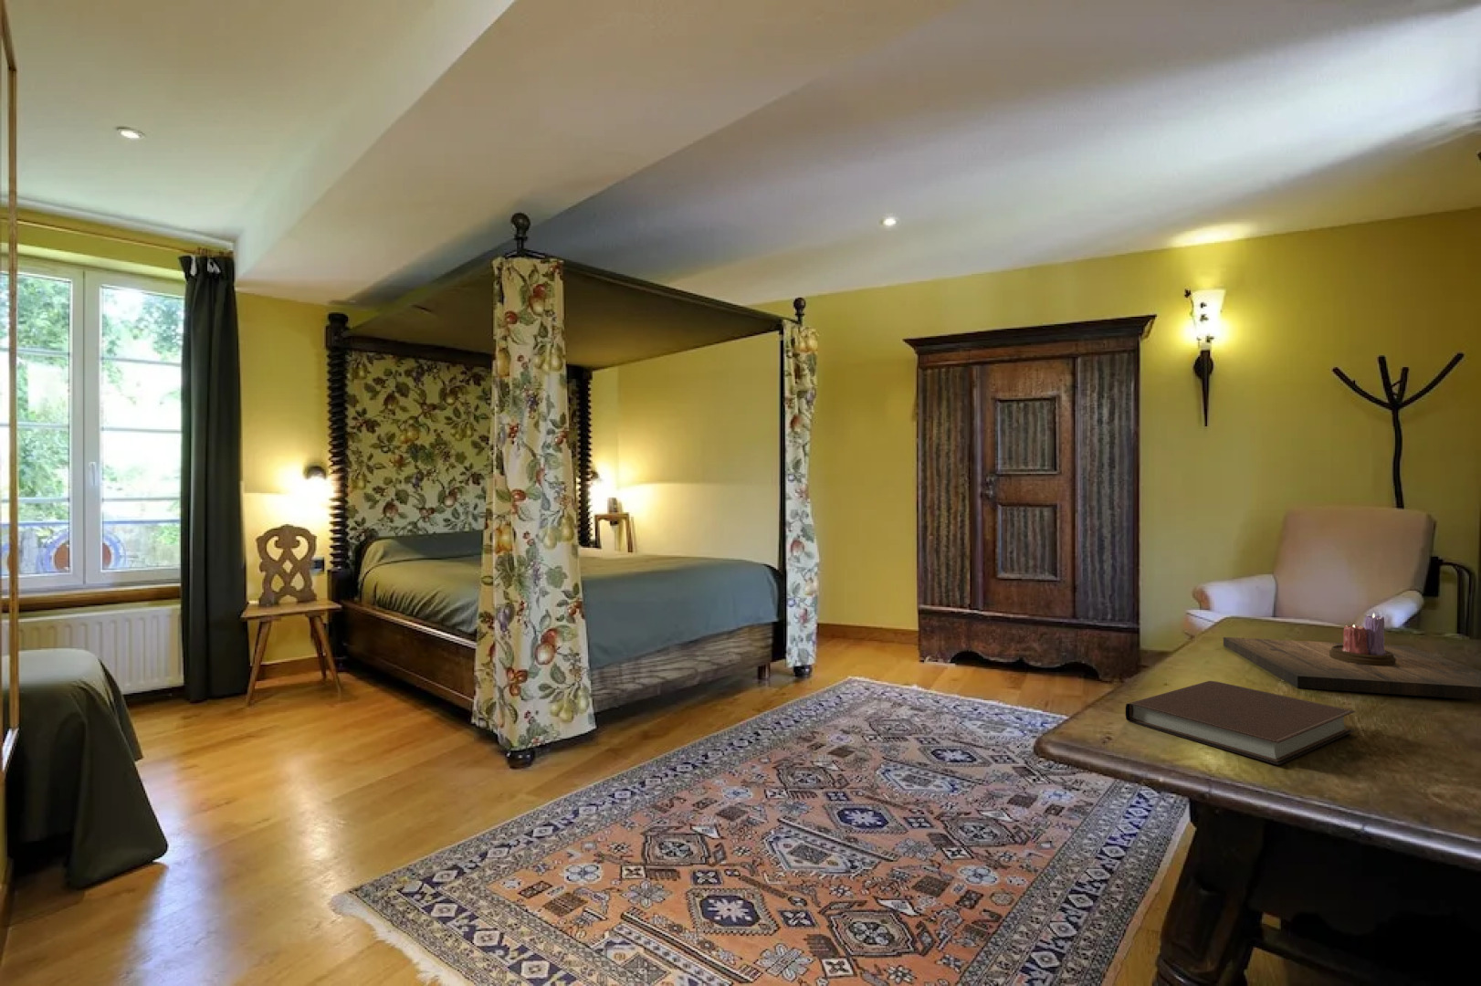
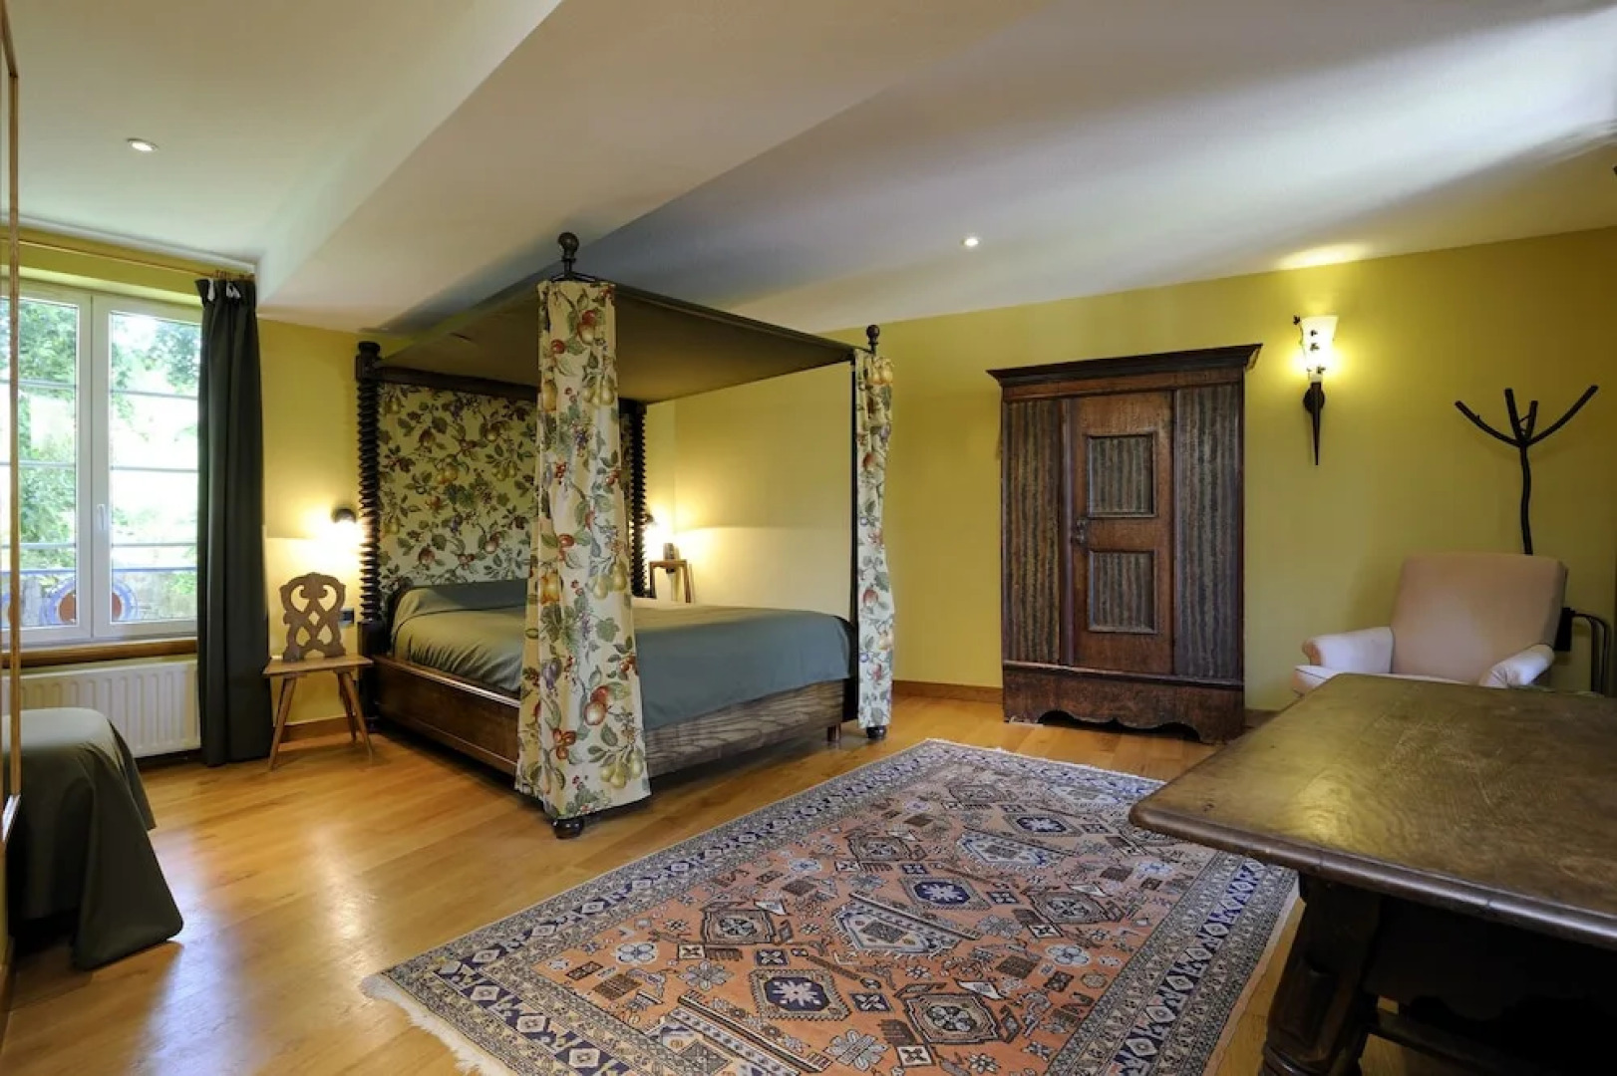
- candle [1222,613,1481,700]
- notebook [1125,680,1356,766]
